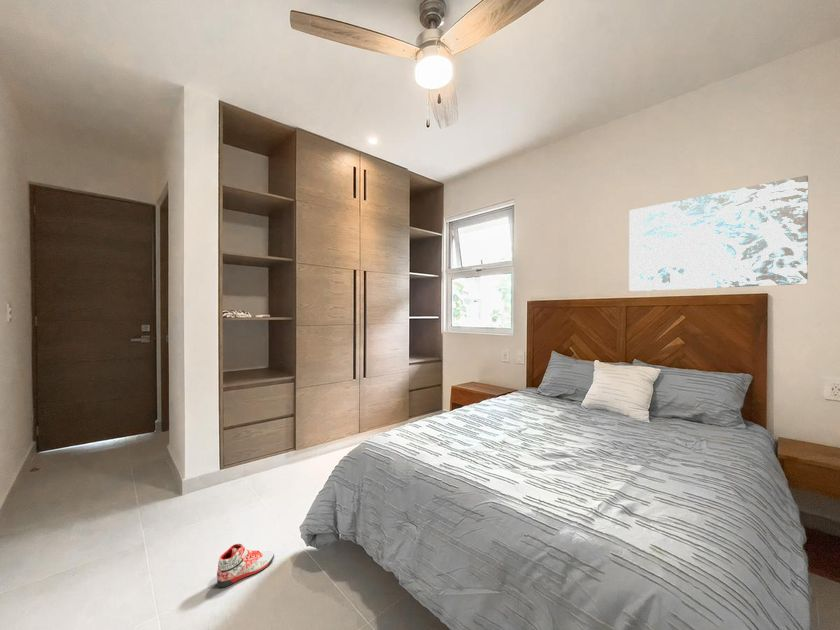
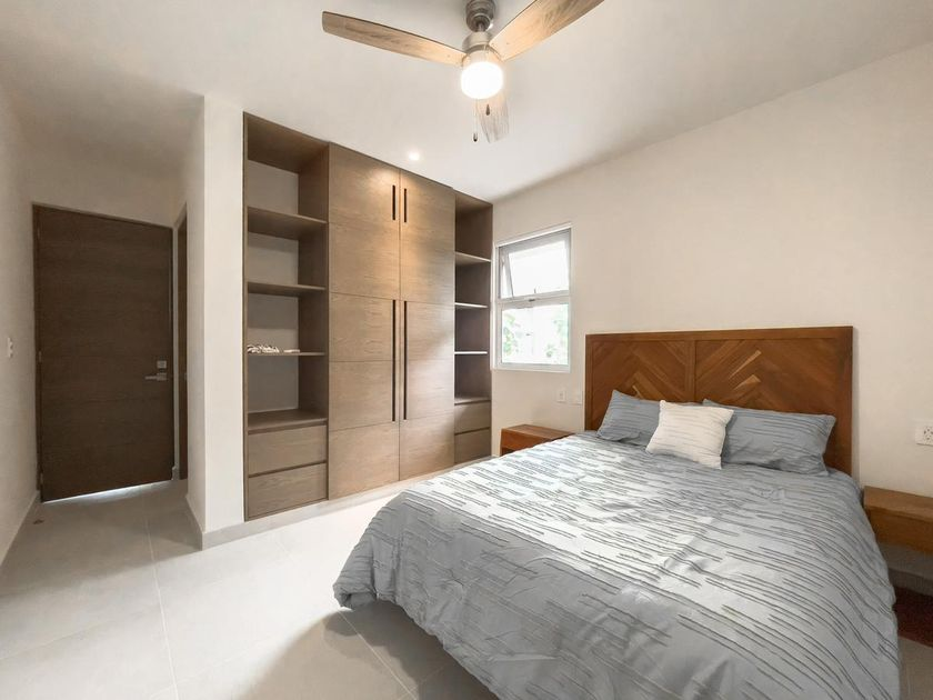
- sneaker [216,543,275,588]
- wall art [628,174,809,292]
